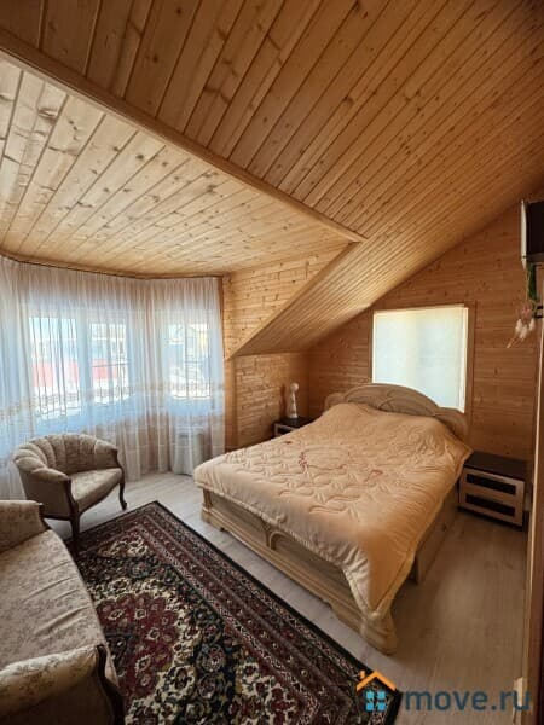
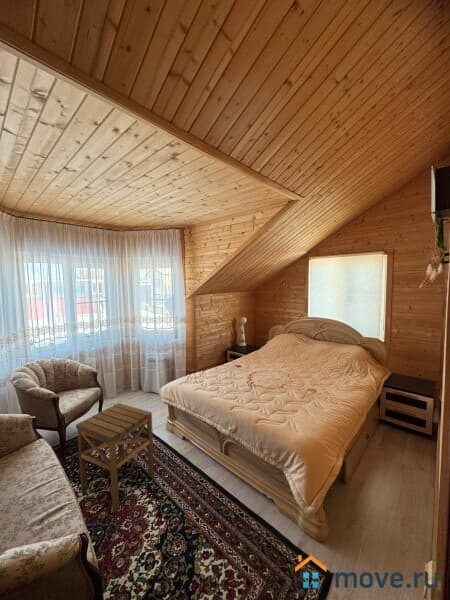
+ side table [75,402,155,513]
